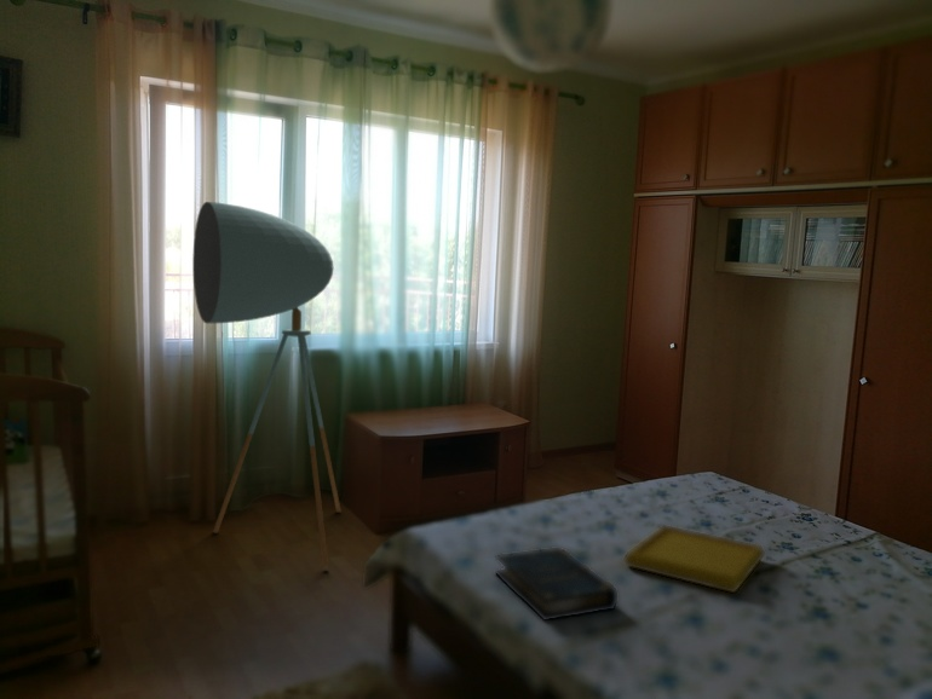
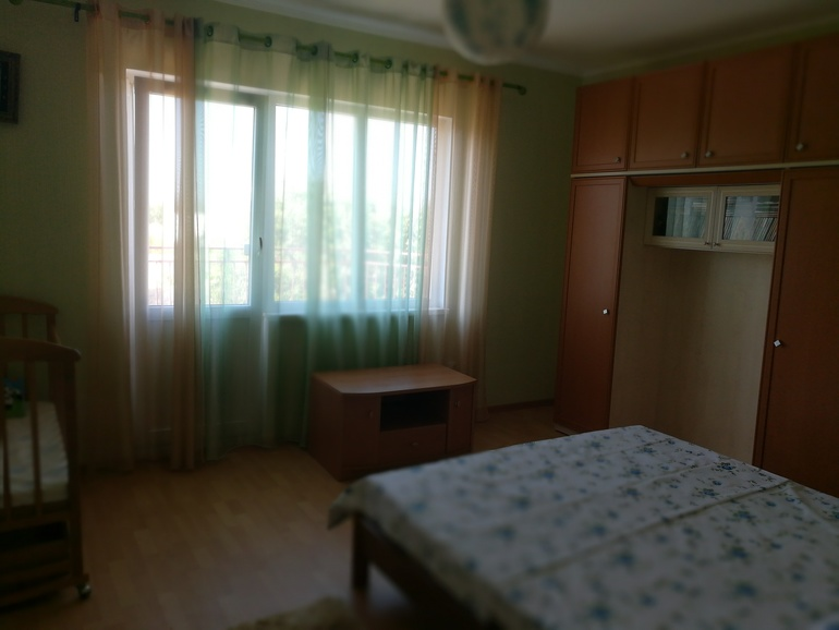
- book [494,547,619,622]
- serving tray [622,524,766,594]
- floor lamp [191,201,343,570]
